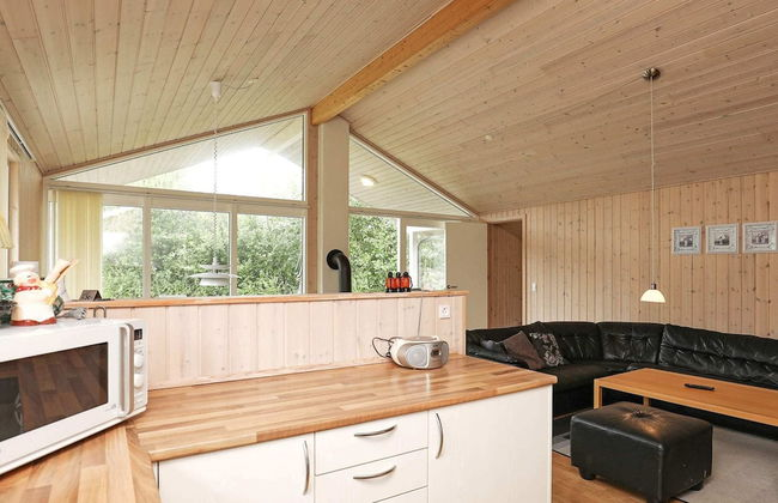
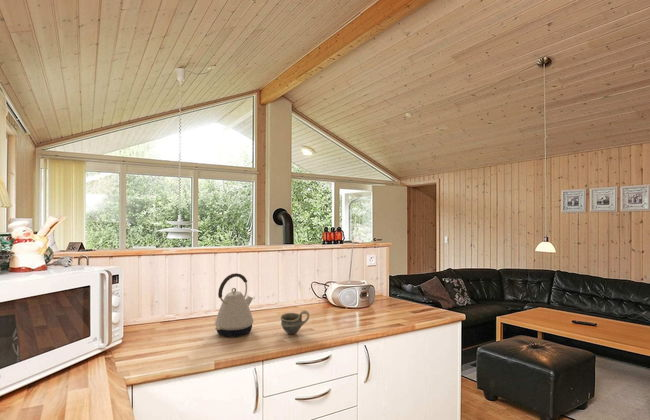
+ kettle [214,272,254,338]
+ cup [279,309,311,335]
